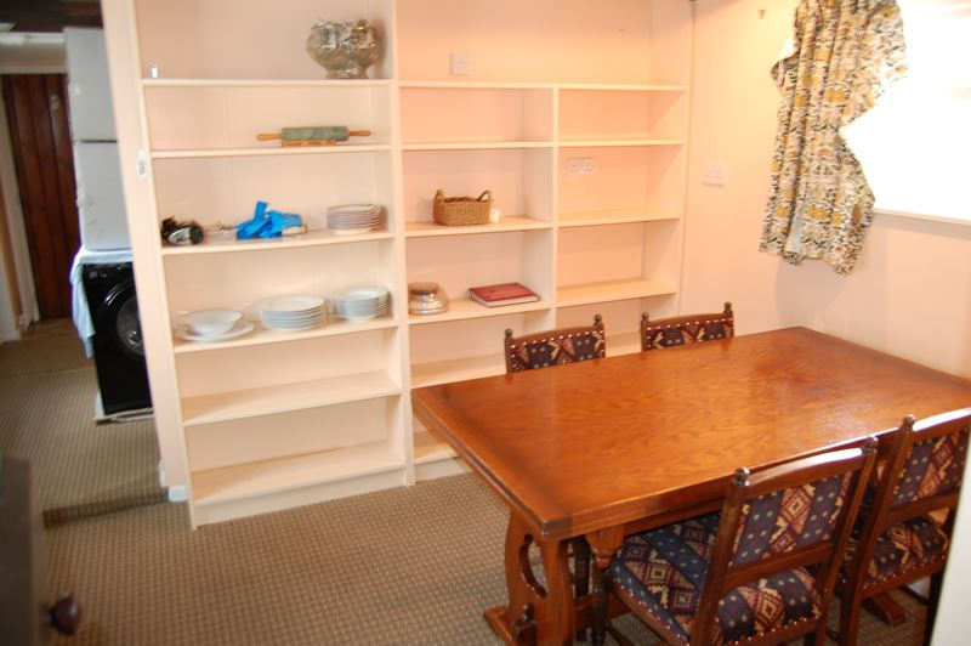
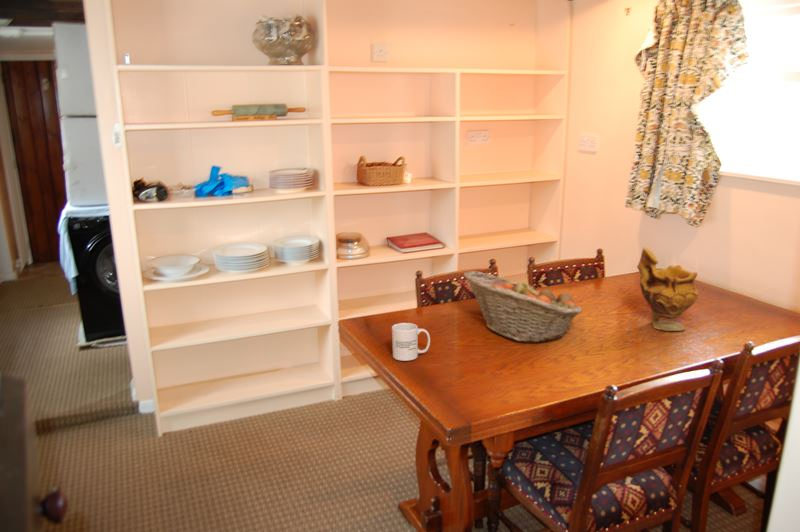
+ mug [391,322,431,362]
+ fruit basket [463,270,583,343]
+ vase [636,246,699,332]
